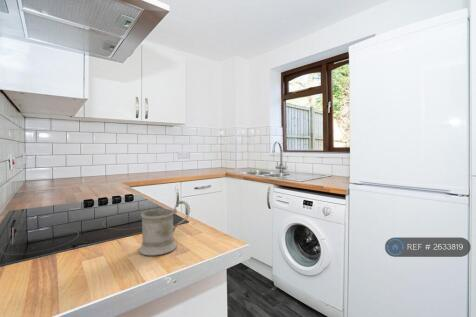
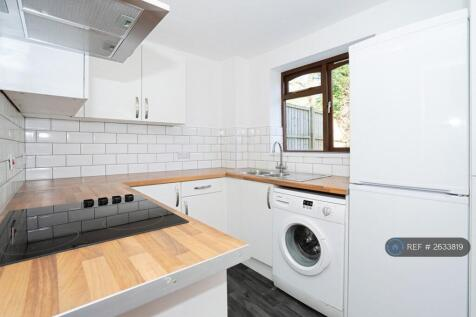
- mug [138,200,191,256]
